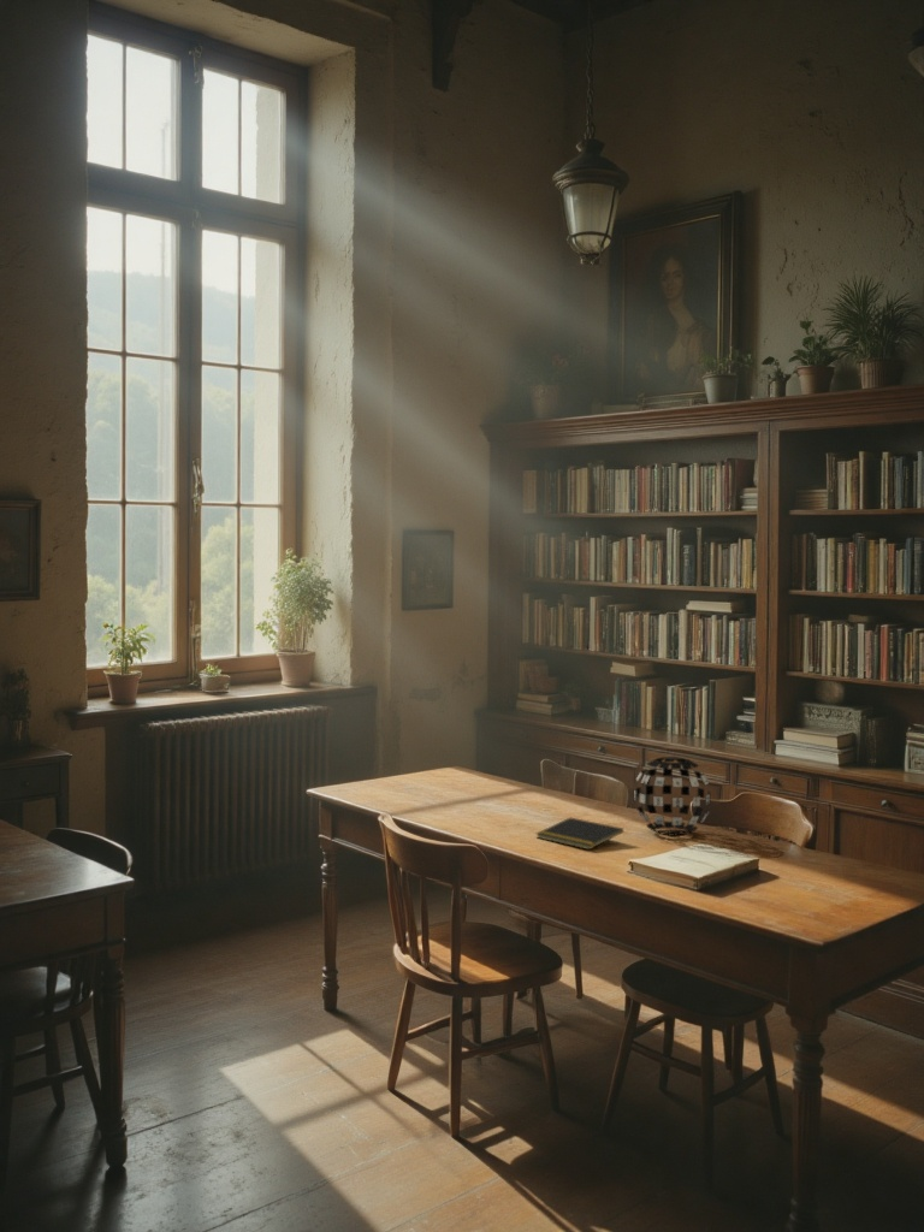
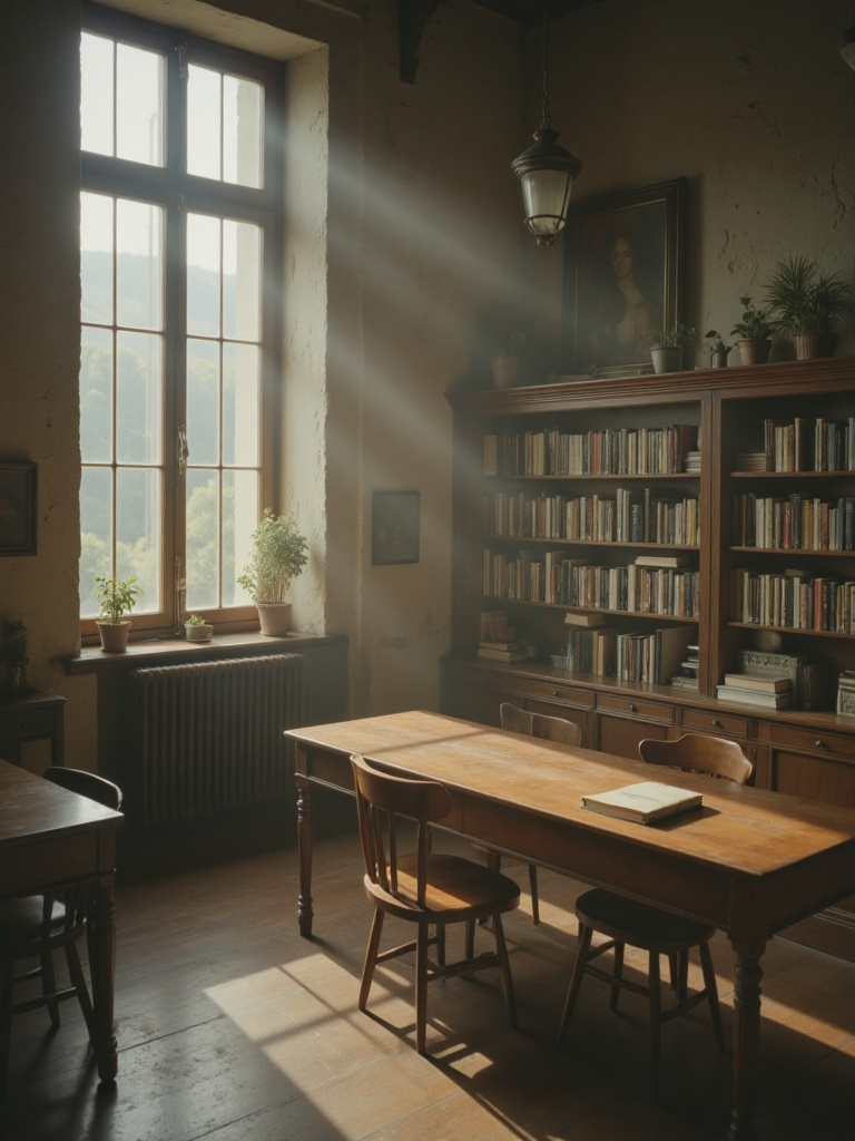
- decorative ball [633,756,711,837]
- notepad [535,817,624,851]
